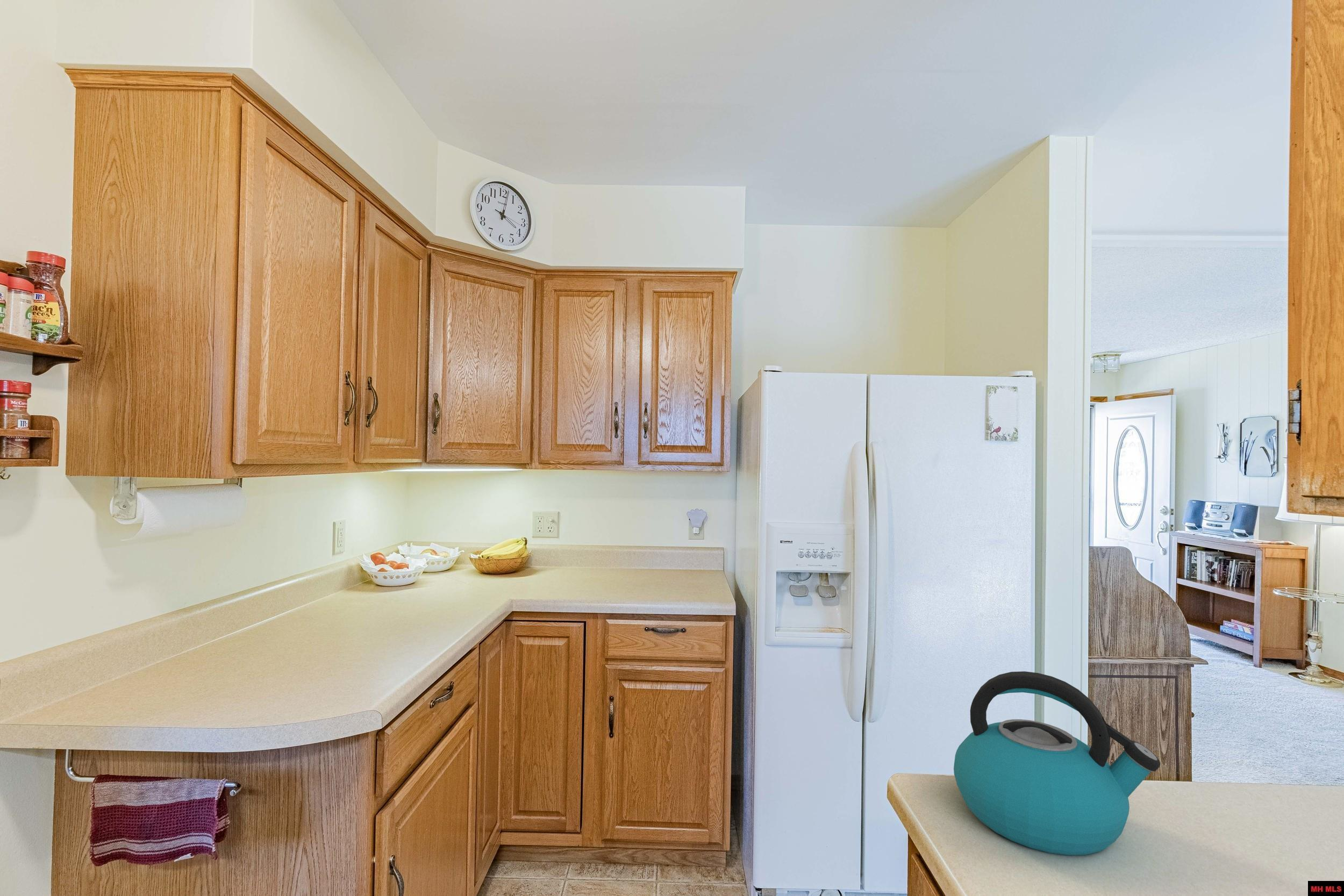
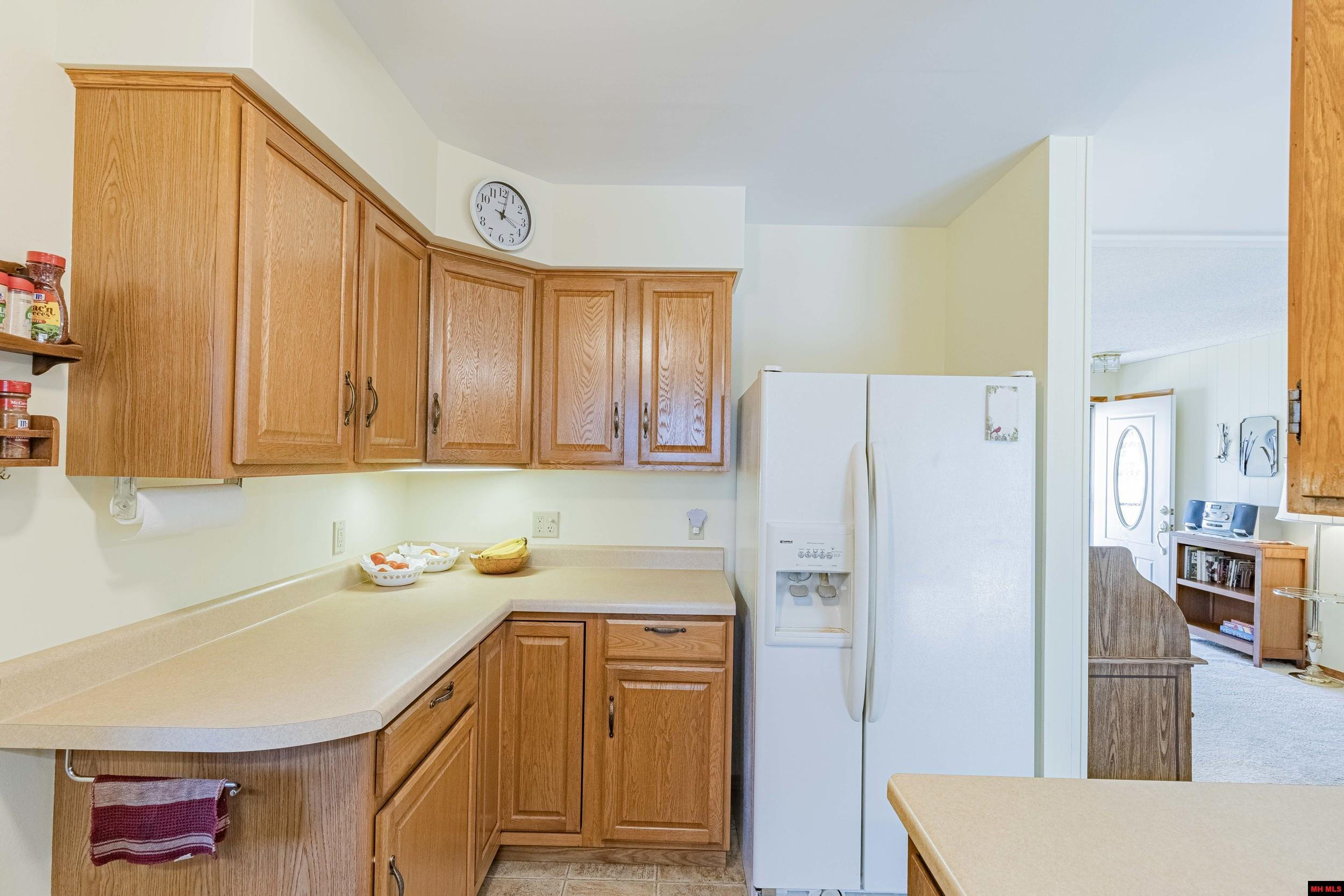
- kettle [953,671,1161,856]
